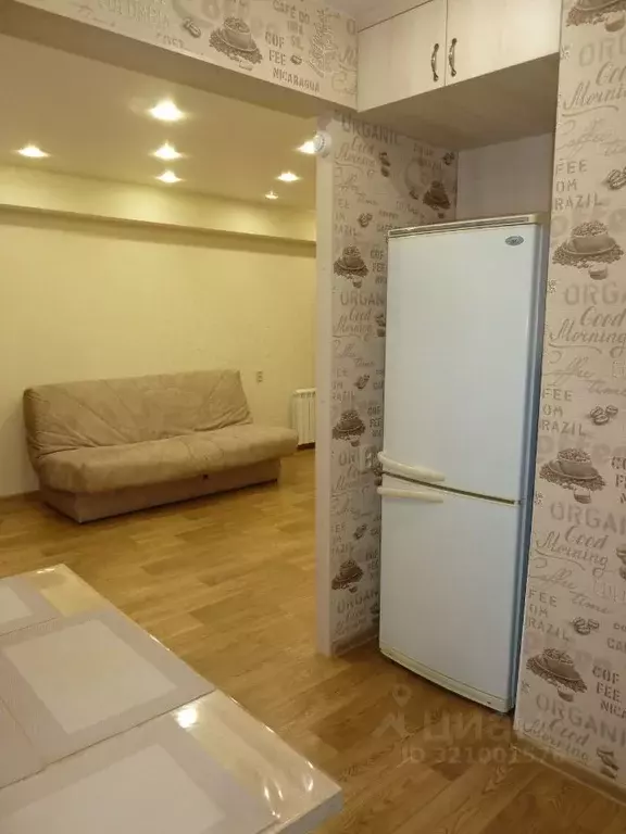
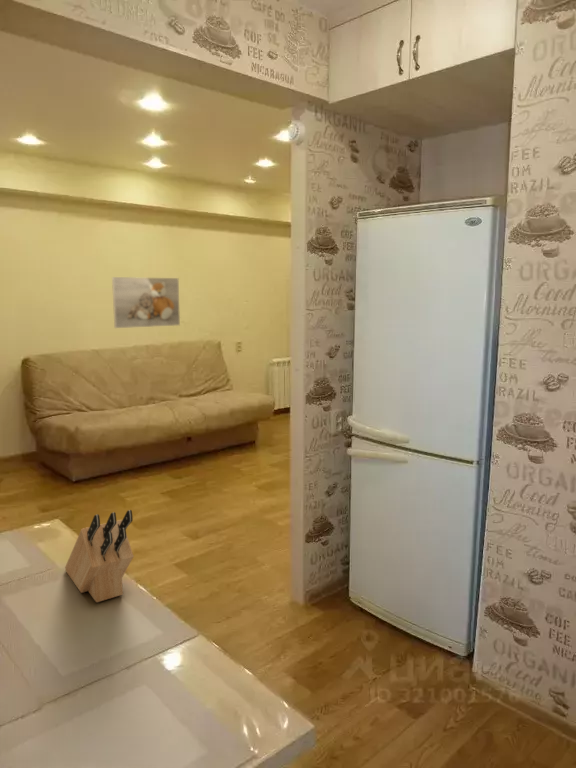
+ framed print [111,276,181,329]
+ knife block [64,509,135,603]
